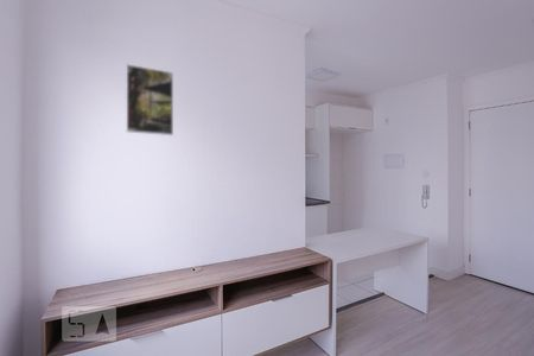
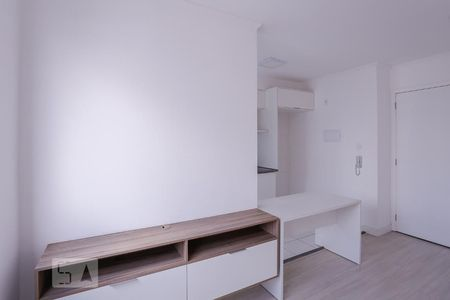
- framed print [126,63,174,136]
